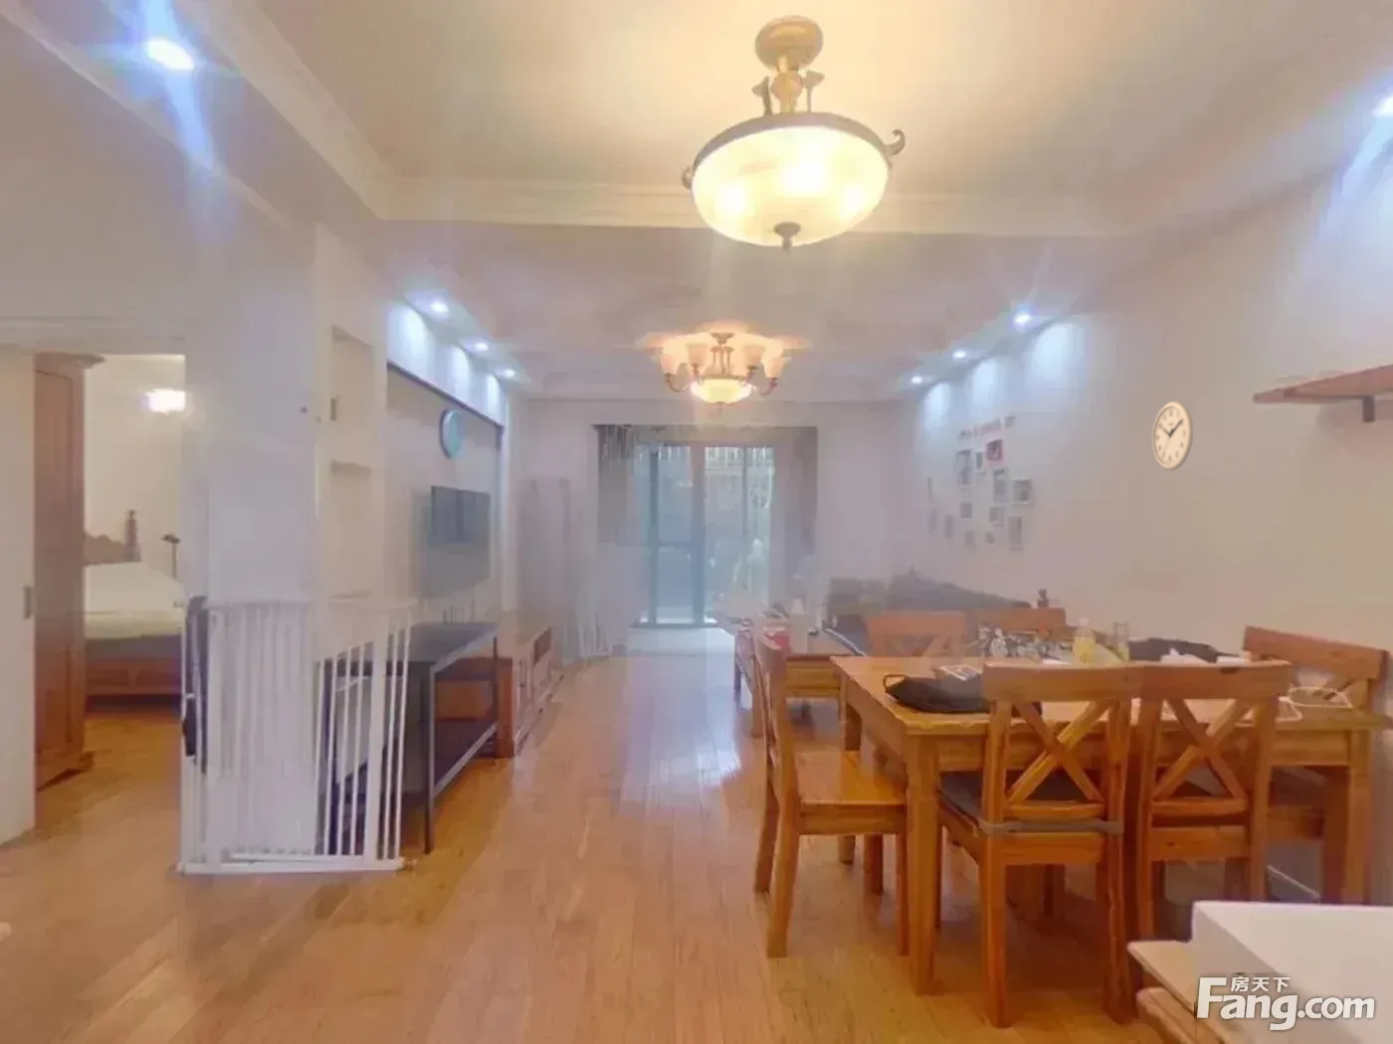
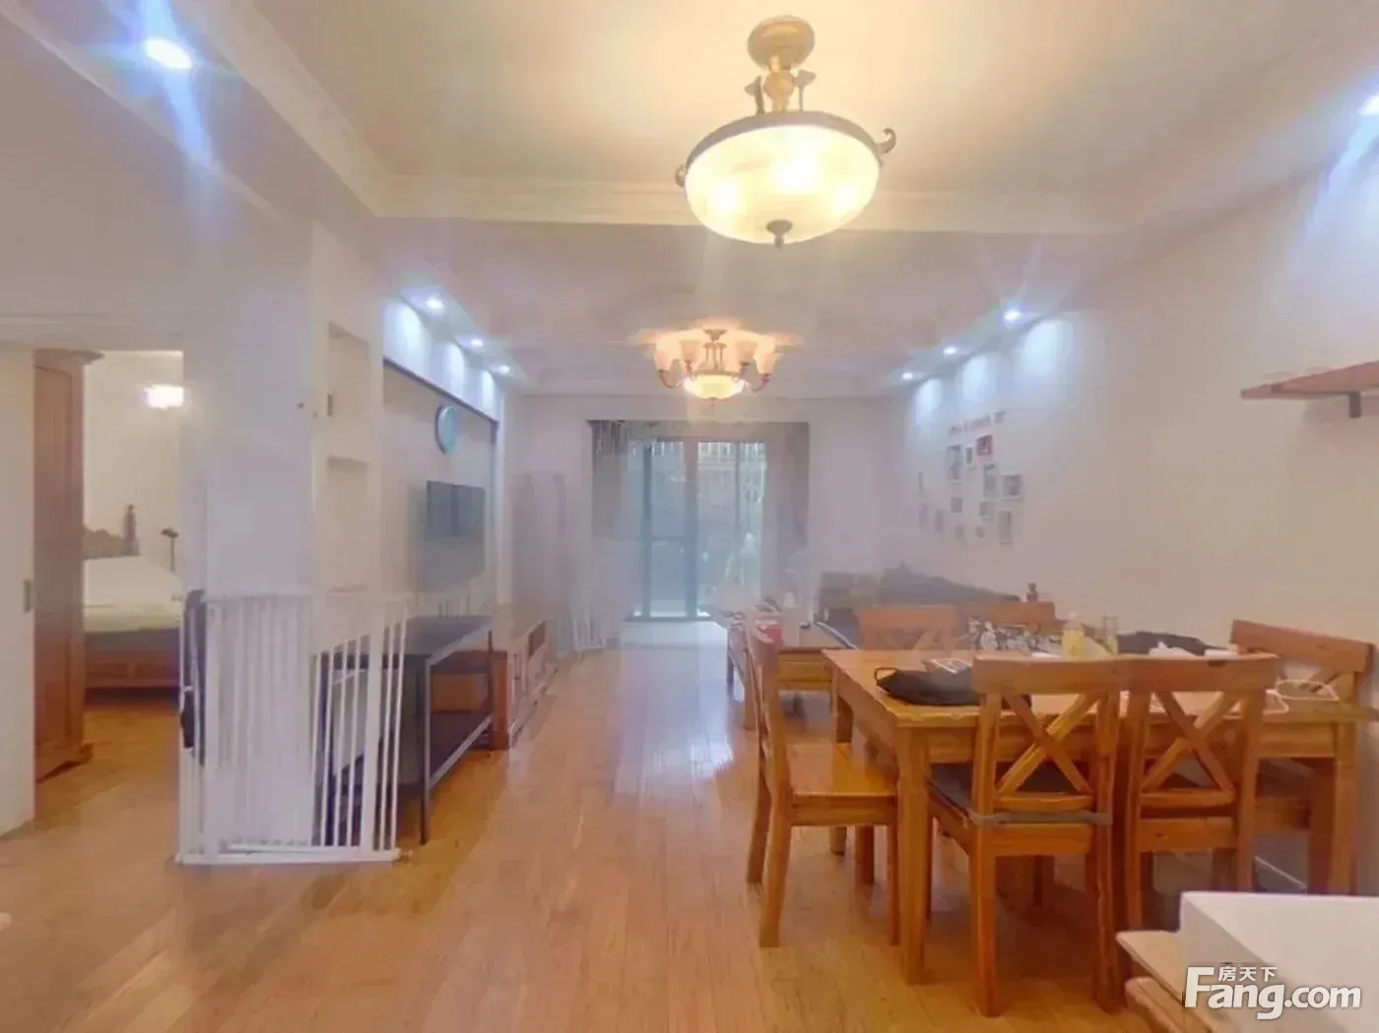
- wall clock [1152,399,1194,472]
